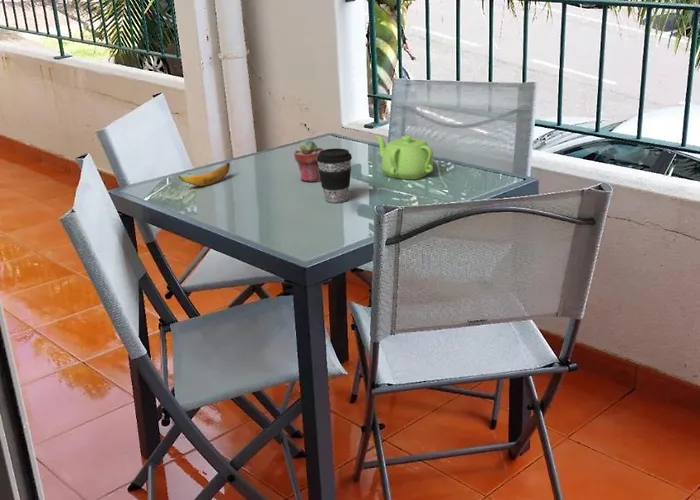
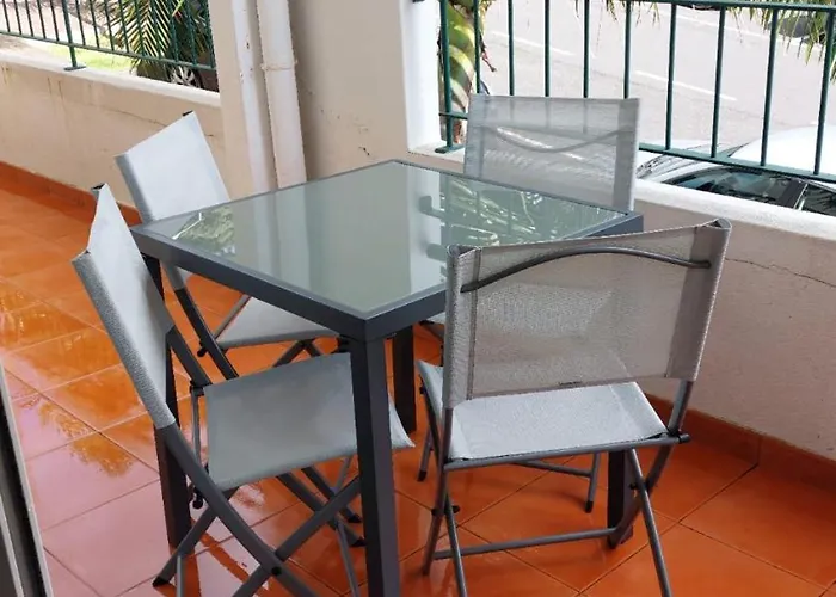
- banana [177,162,231,187]
- teapot [373,134,434,180]
- potted succulent [293,138,326,183]
- coffee cup [317,147,353,204]
